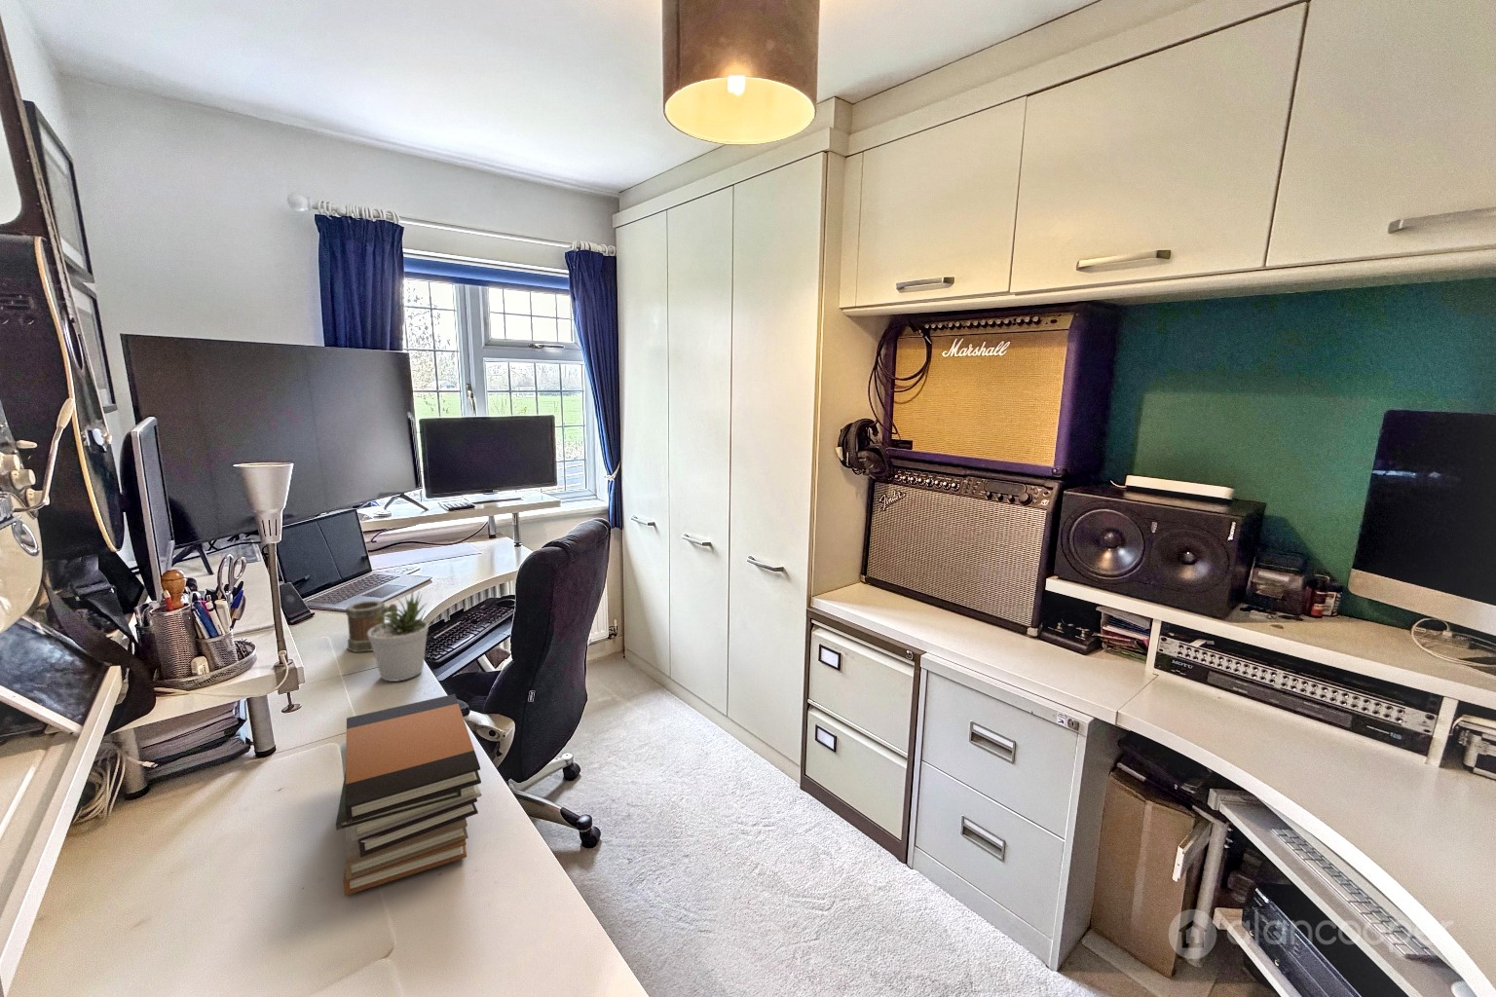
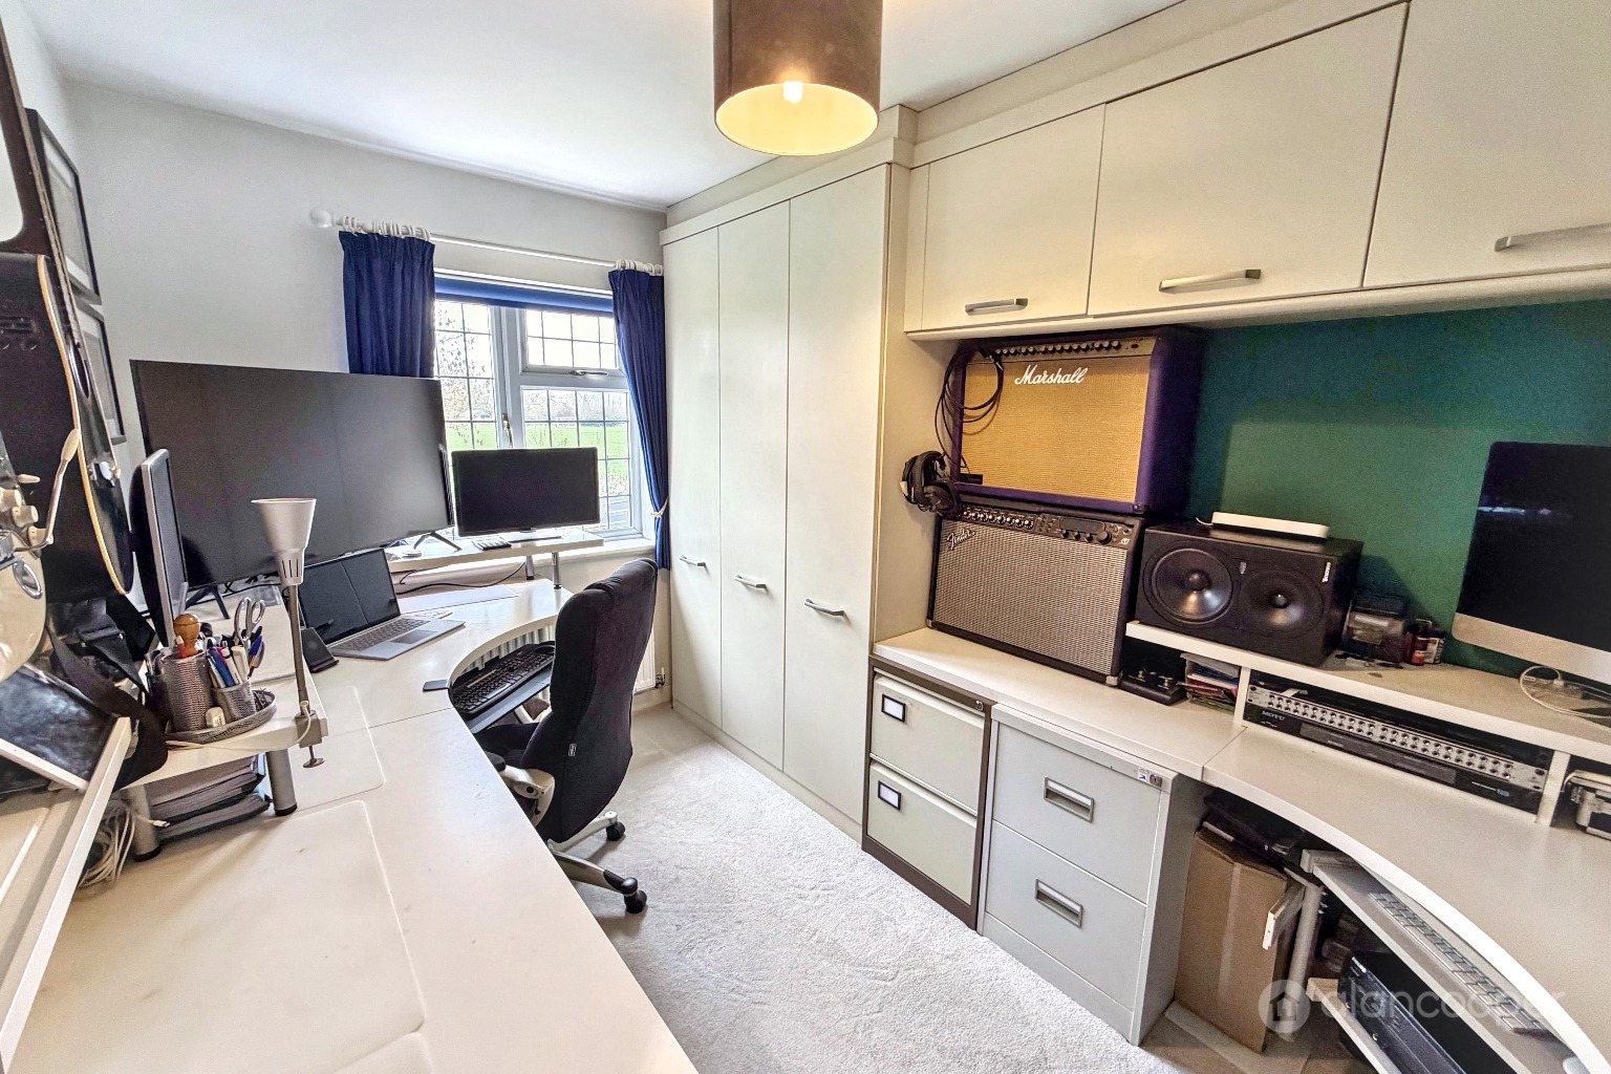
- mug [345,599,398,653]
- potted plant [367,590,436,682]
- book stack [335,693,482,897]
